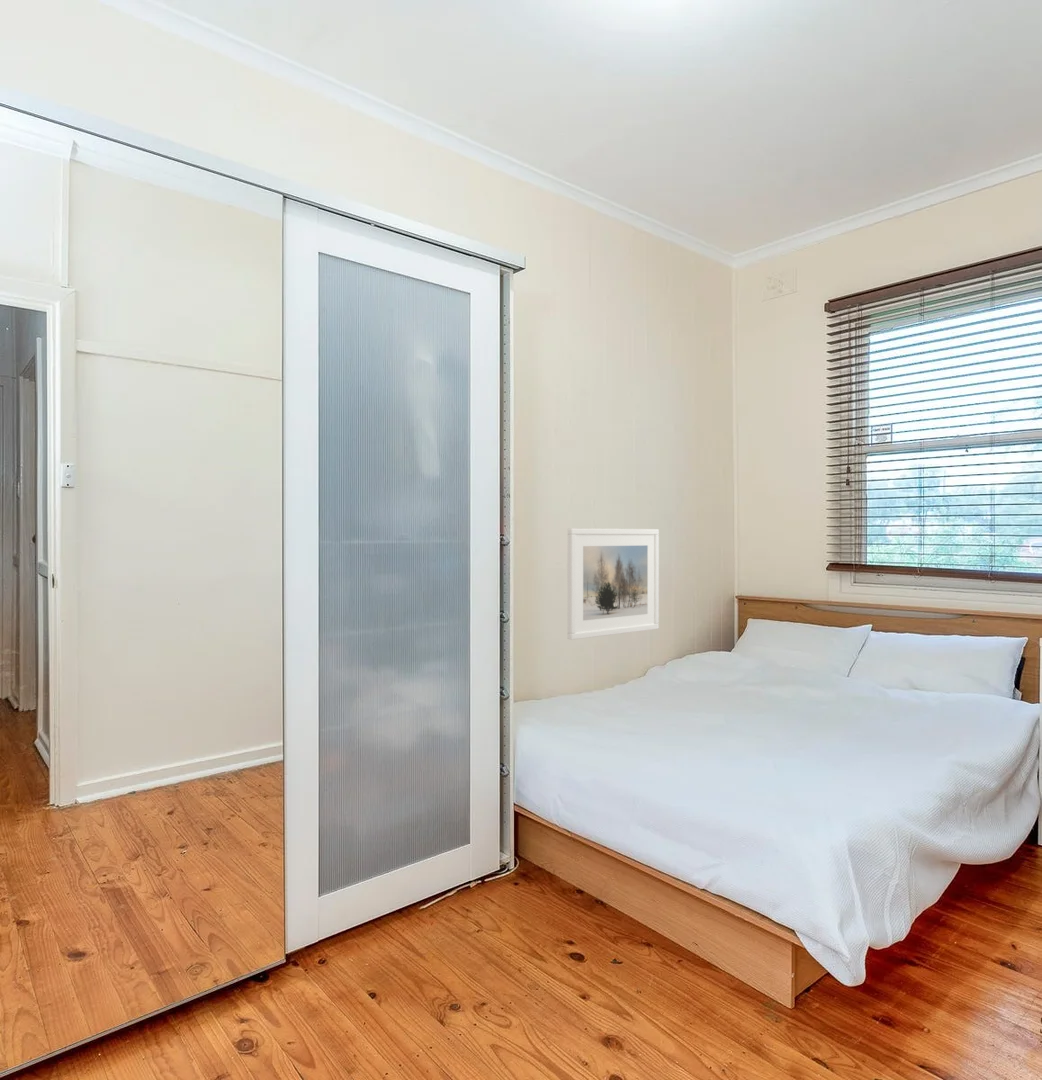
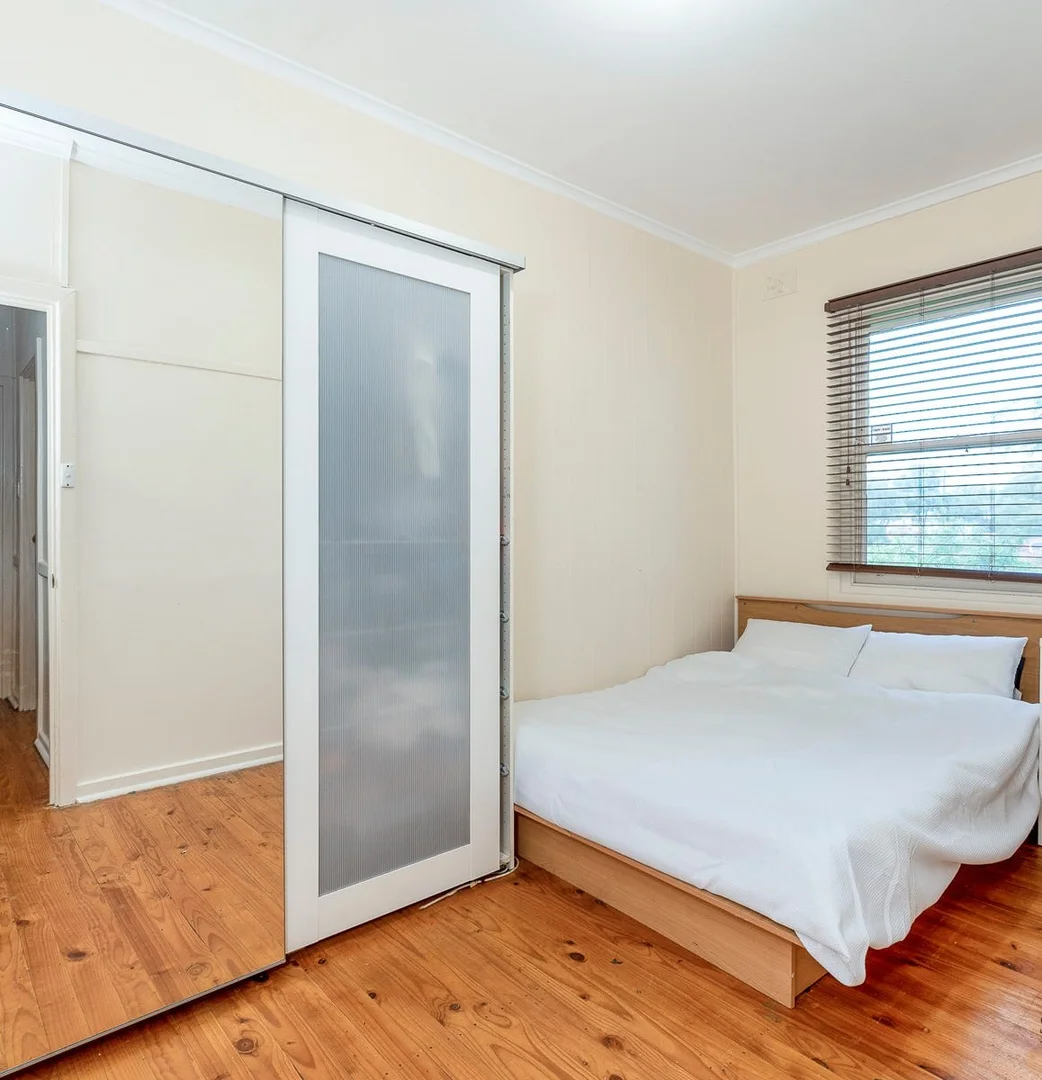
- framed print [567,527,660,641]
